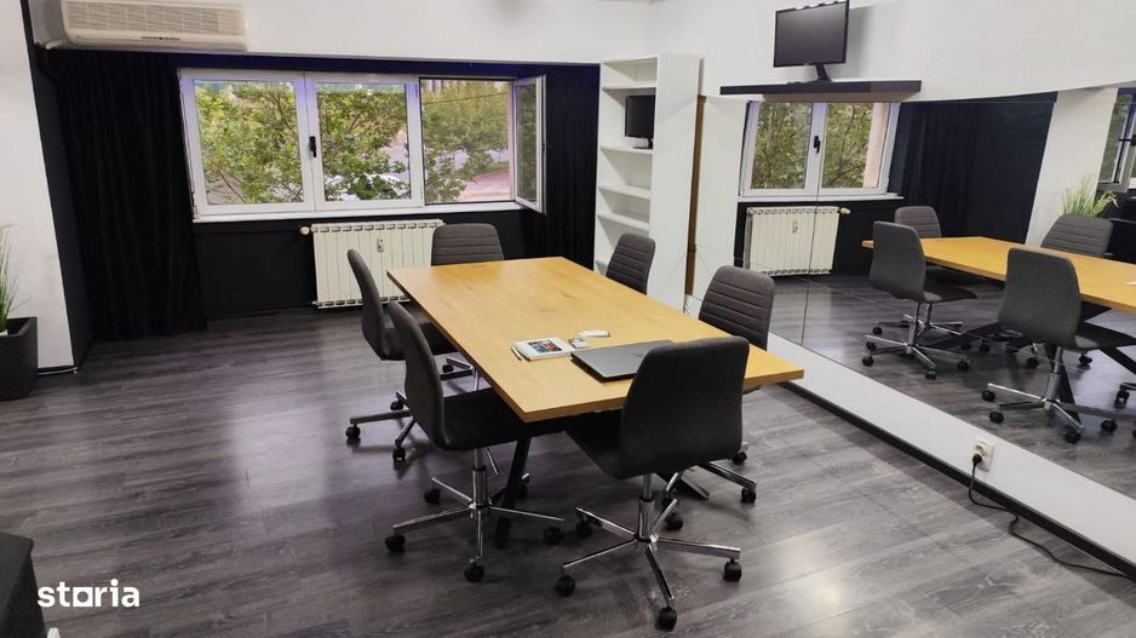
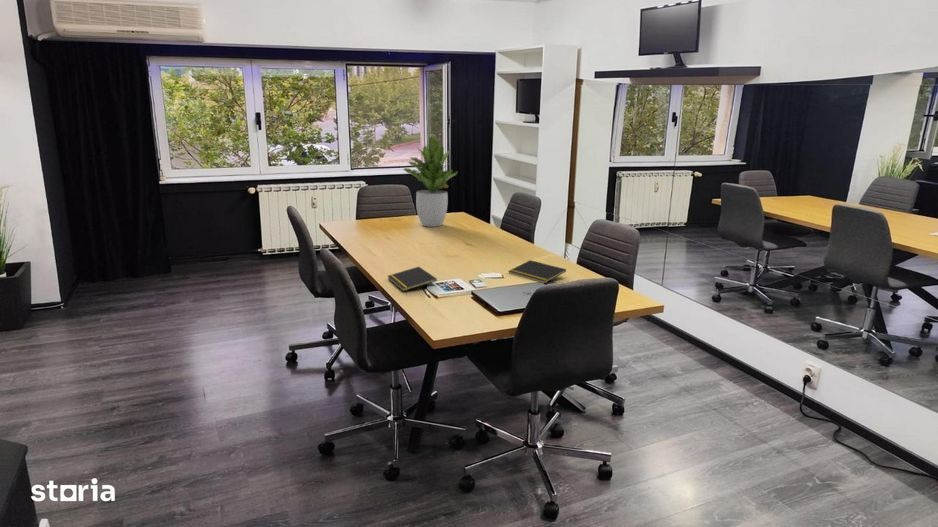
+ notepad [387,266,438,292]
+ potted plant [402,135,457,228]
+ notepad [507,259,567,285]
